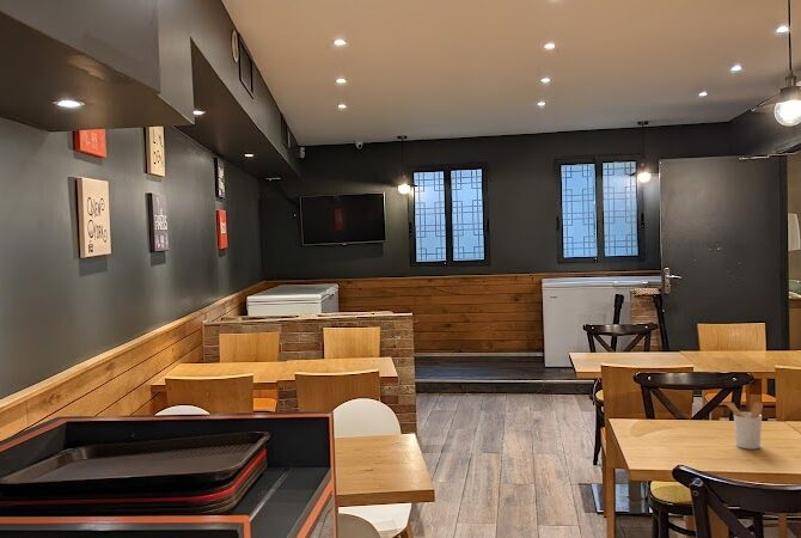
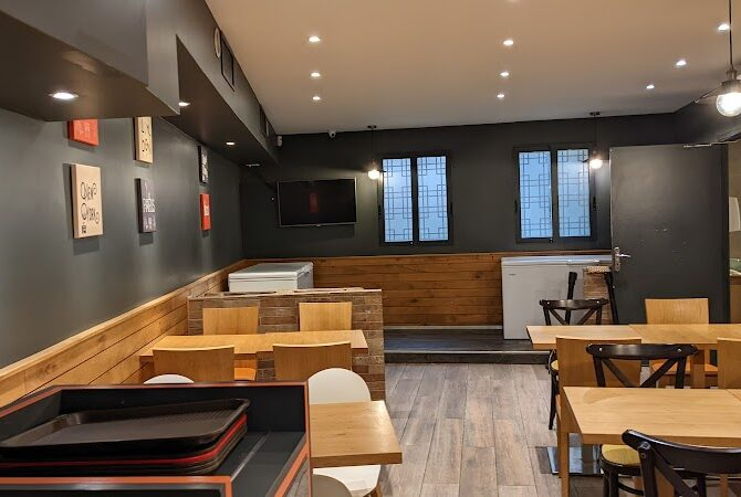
- utensil holder [723,402,764,451]
